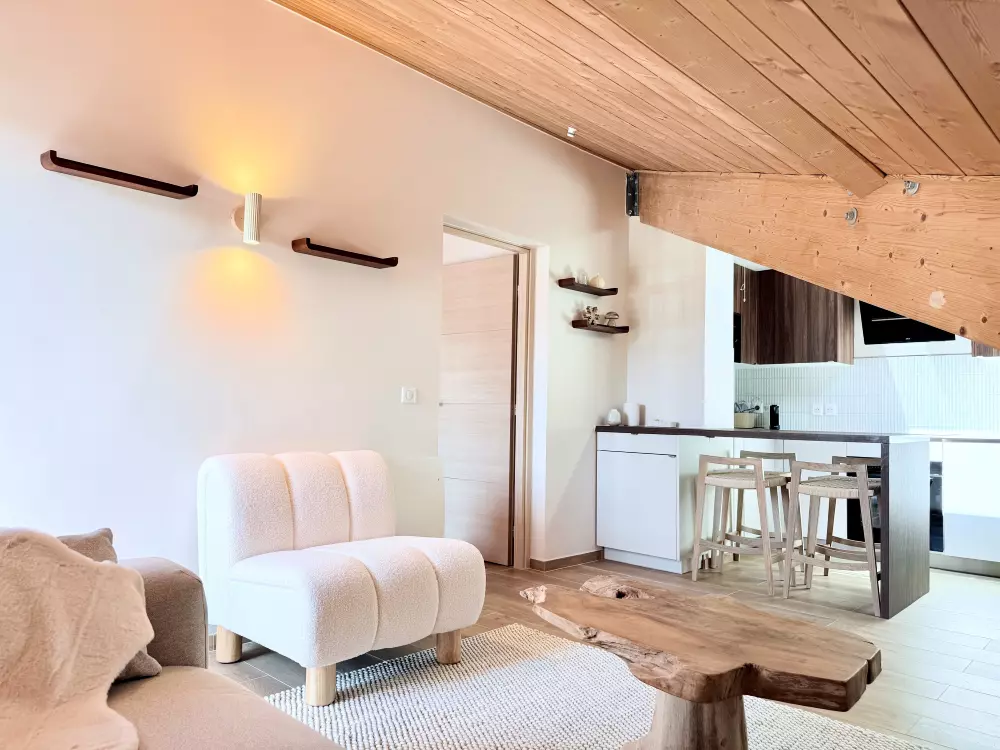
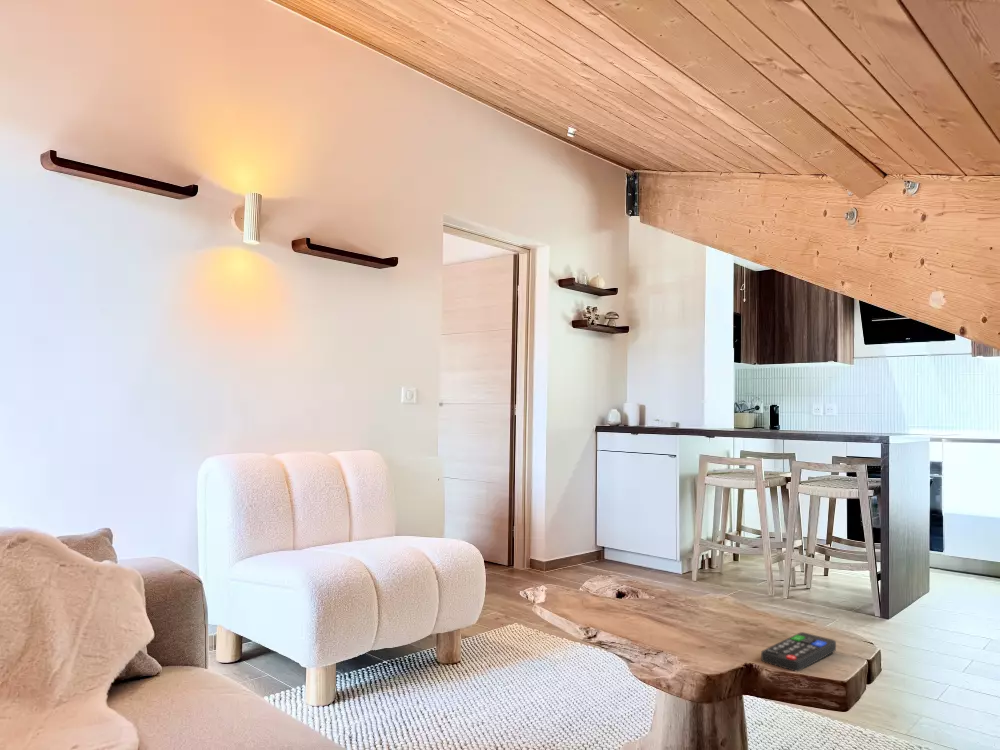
+ remote control [760,631,837,672]
